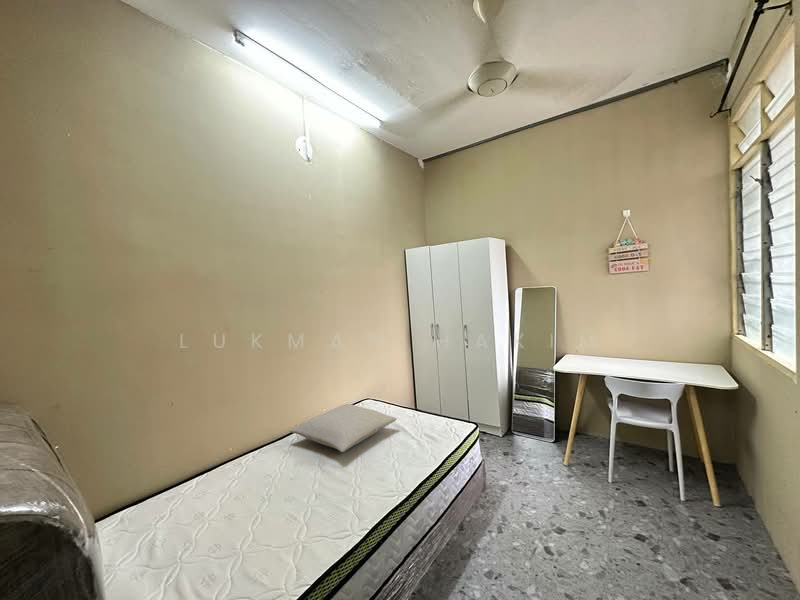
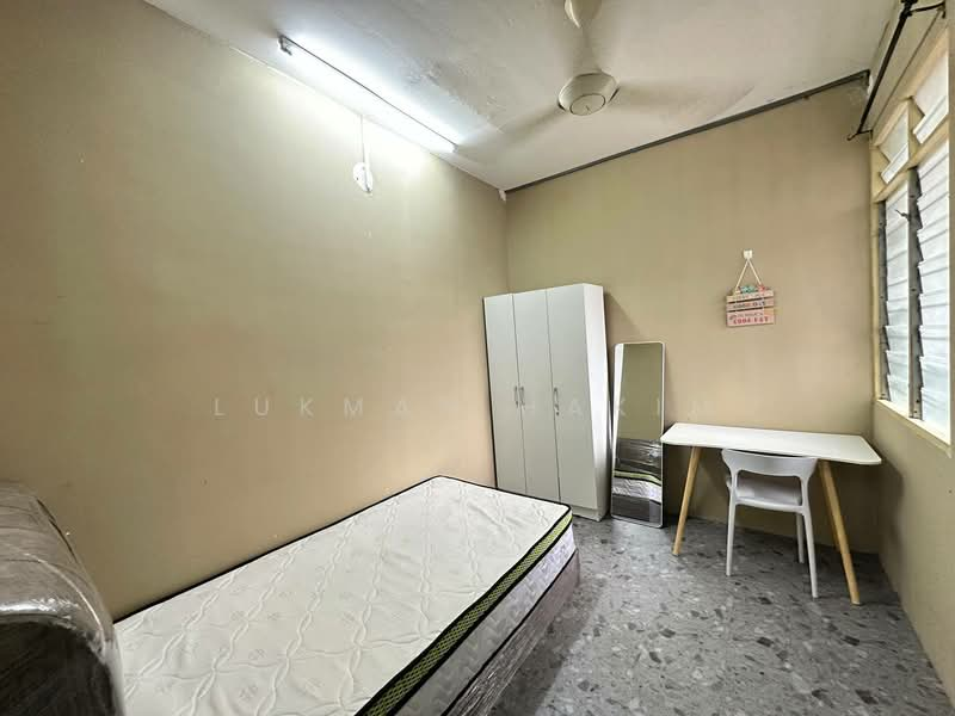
- pillow [289,403,397,453]
